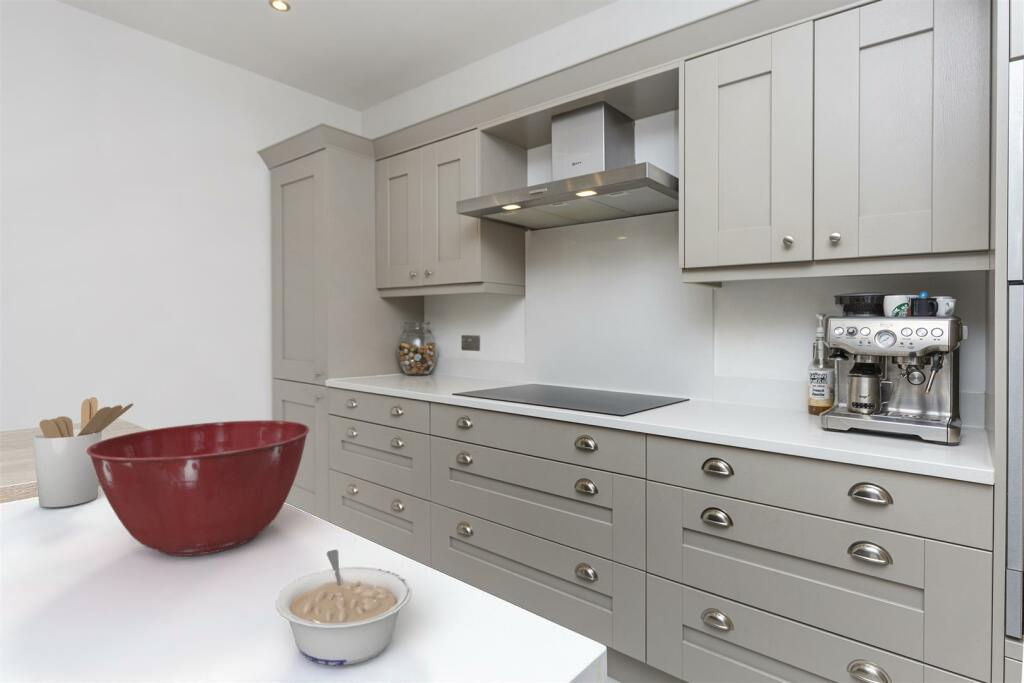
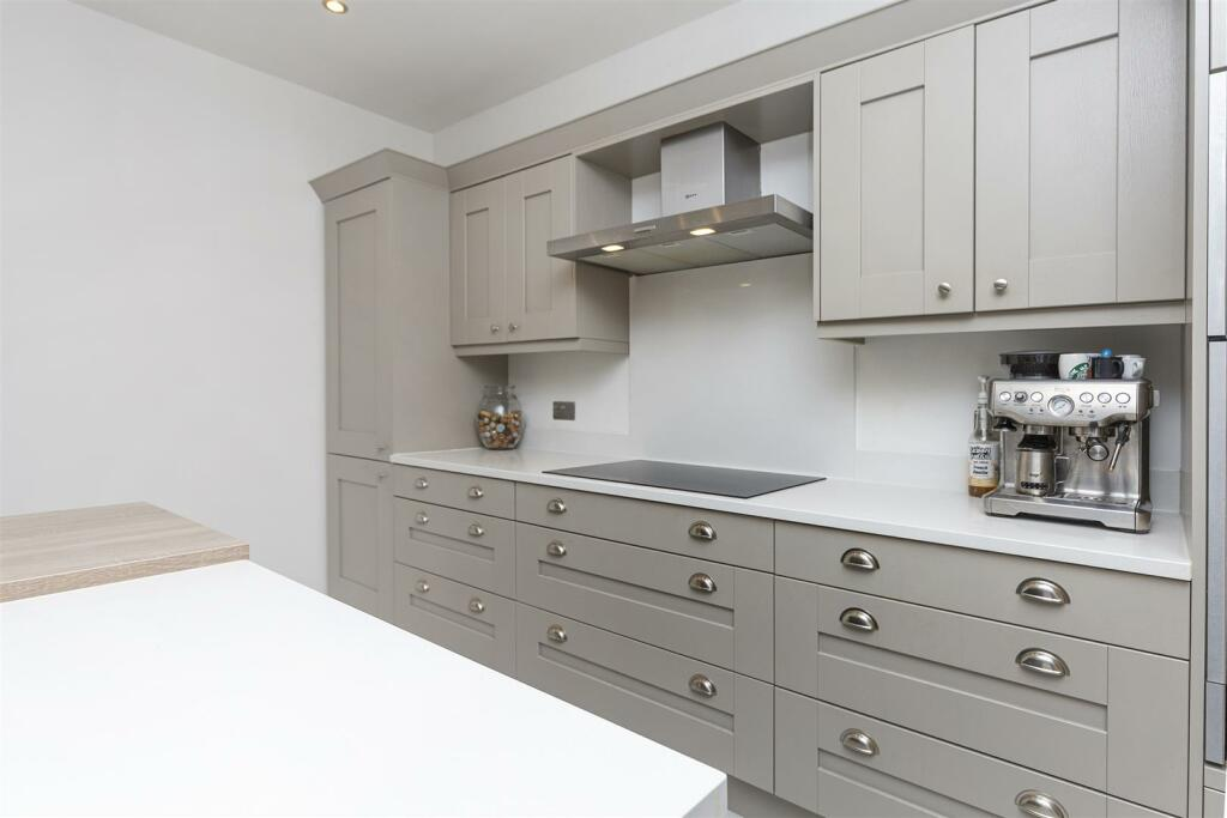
- mixing bowl [86,419,311,557]
- utensil holder [32,396,134,508]
- legume [275,548,412,666]
